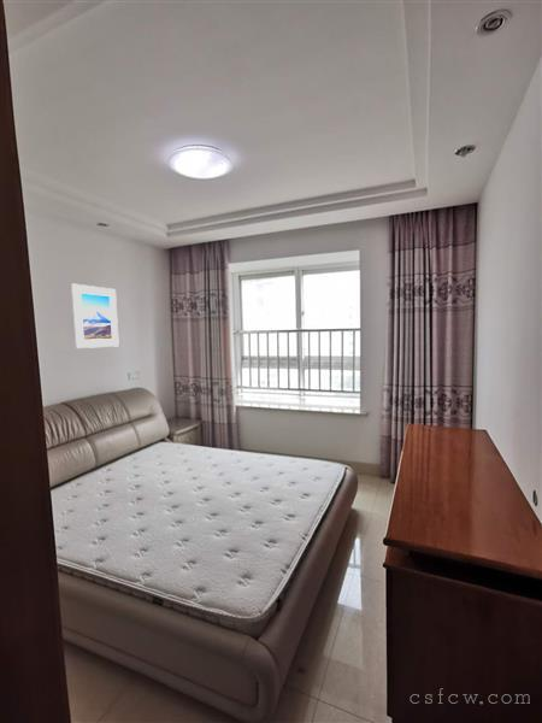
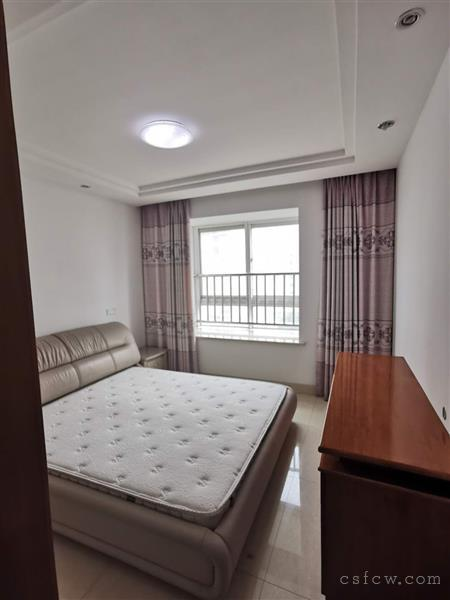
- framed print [70,282,120,349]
